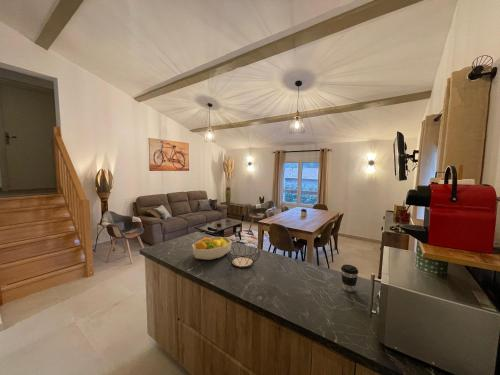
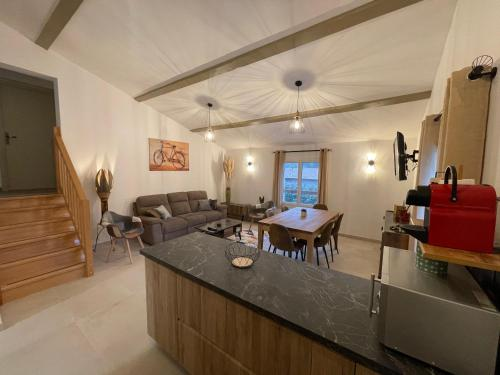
- fruit bowl [191,236,233,261]
- coffee cup [340,264,359,293]
